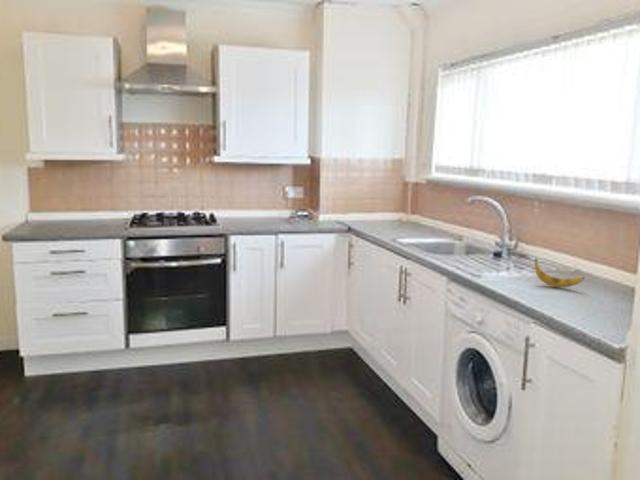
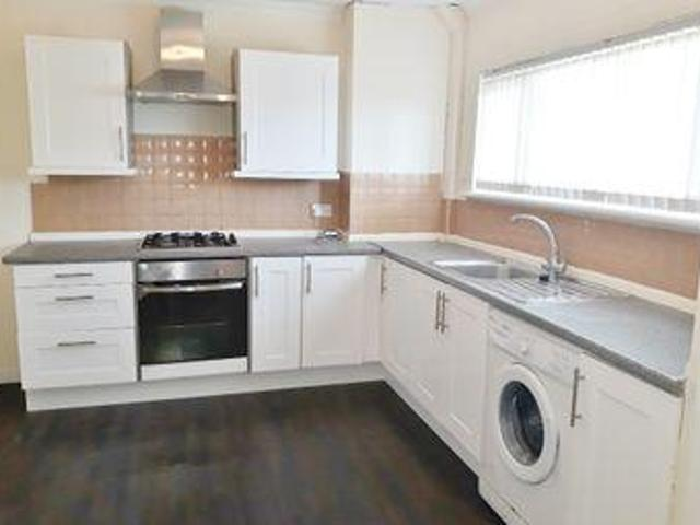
- banana [534,257,586,288]
